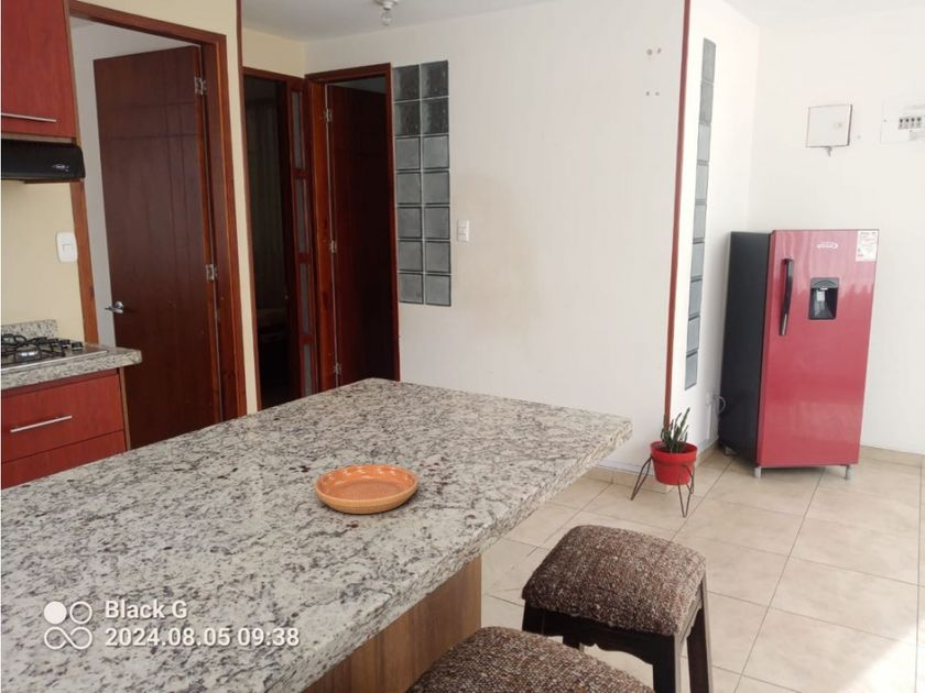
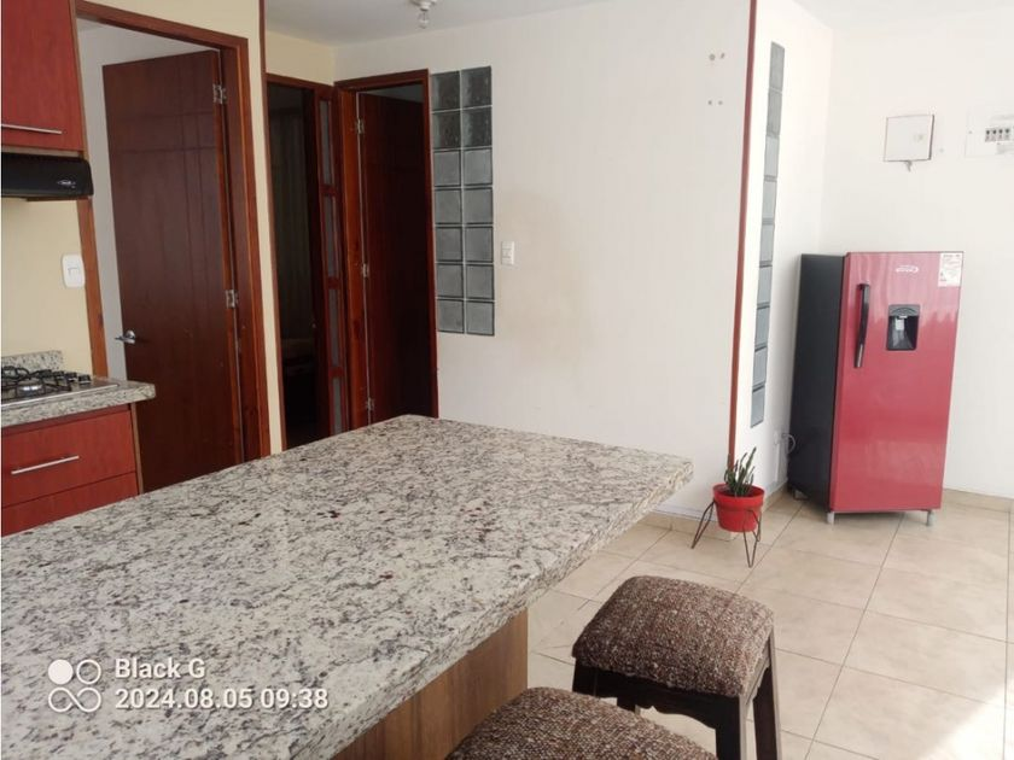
- saucer [314,463,420,515]
